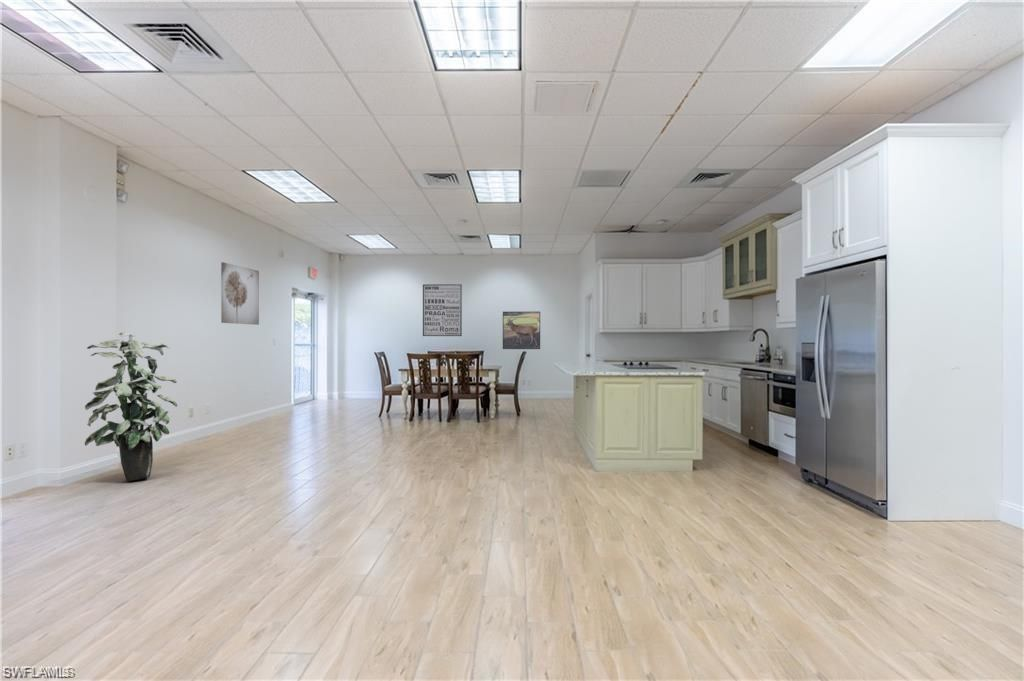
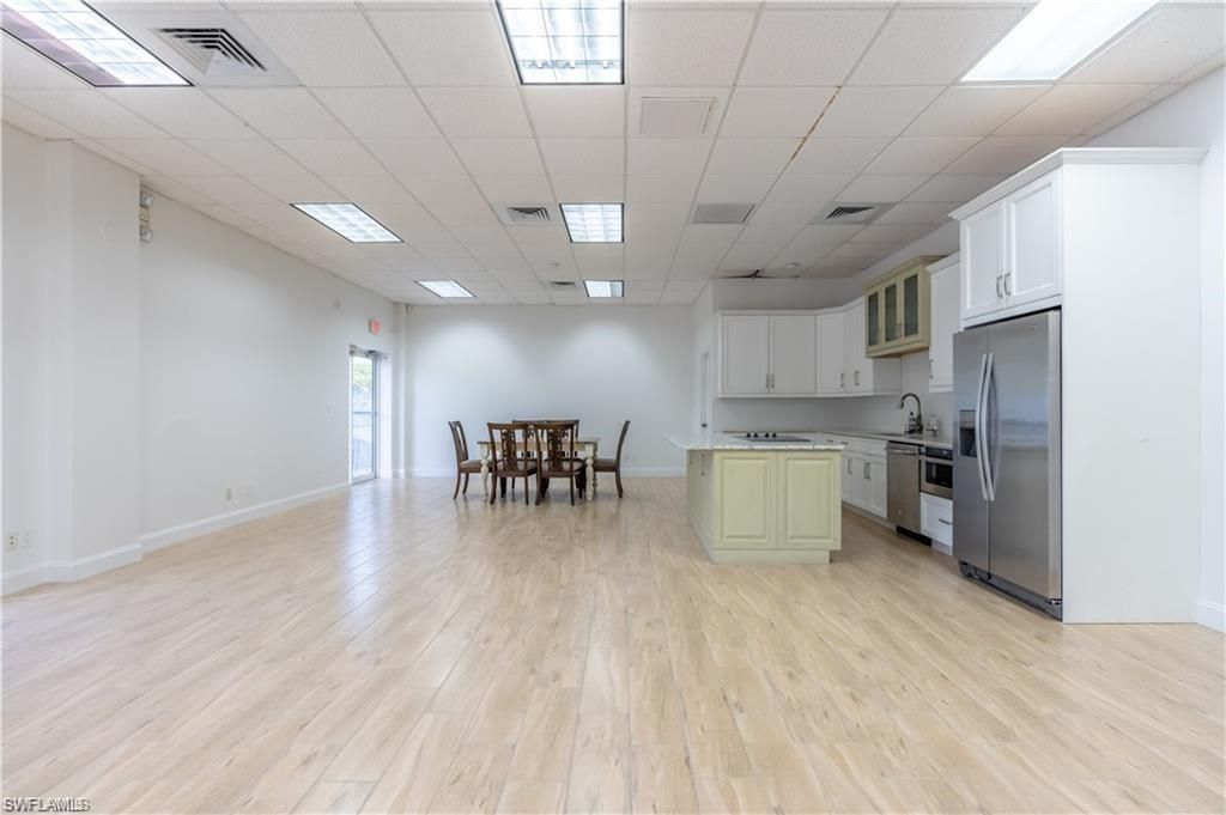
- wall art [220,261,260,326]
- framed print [502,311,541,350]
- wall art [422,283,463,337]
- indoor plant [84,331,178,482]
